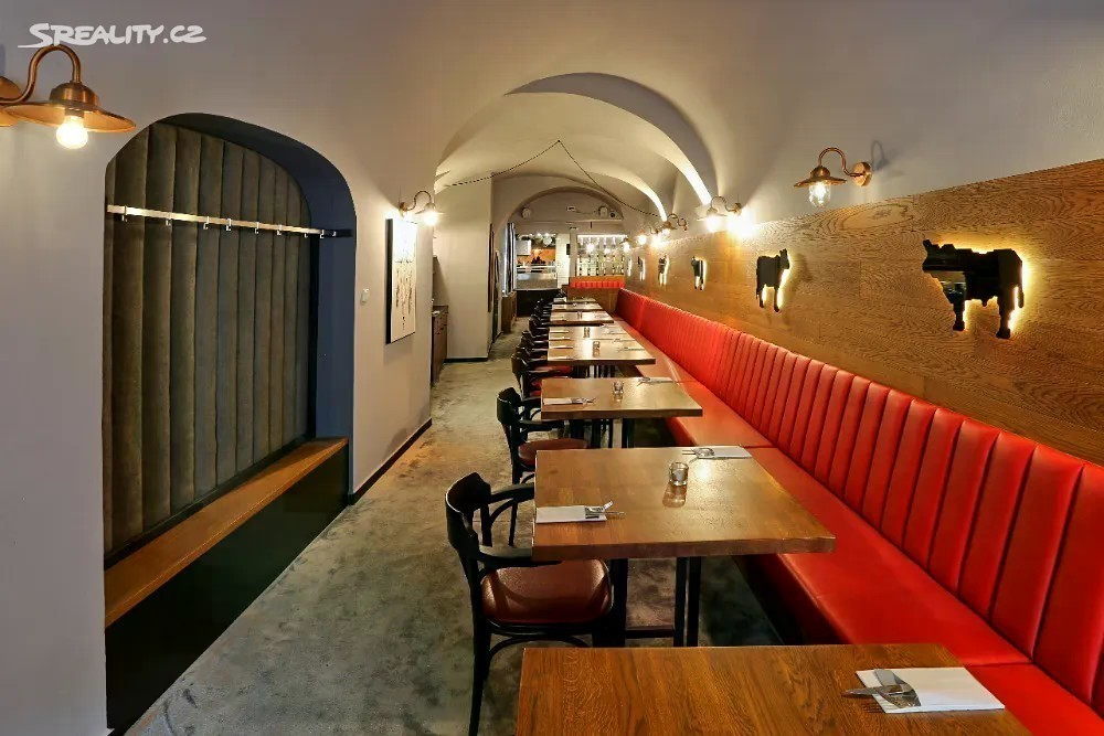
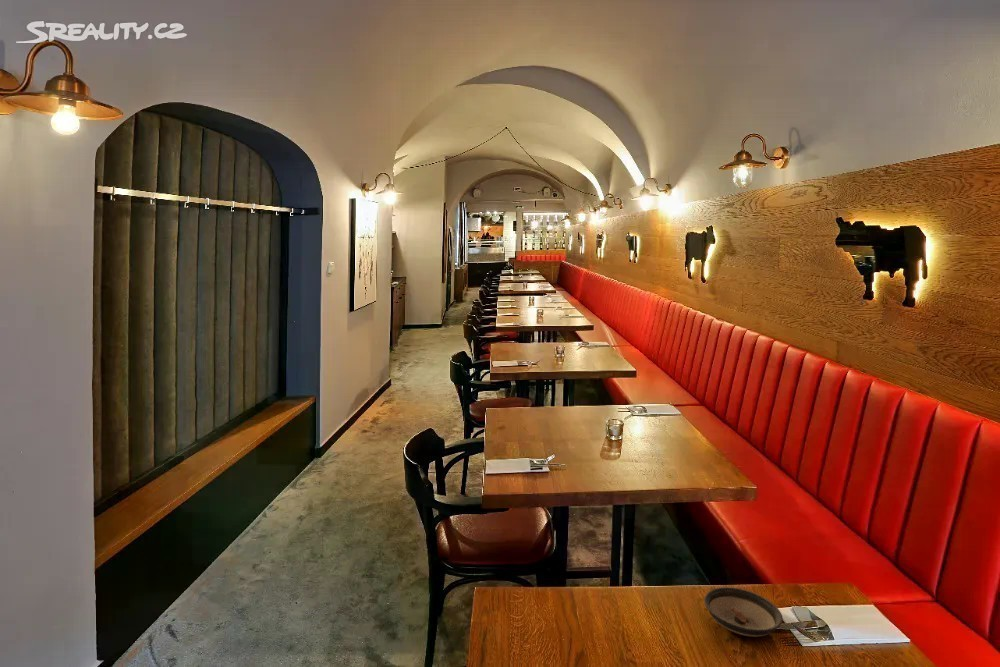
+ saucer [703,586,784,638]
